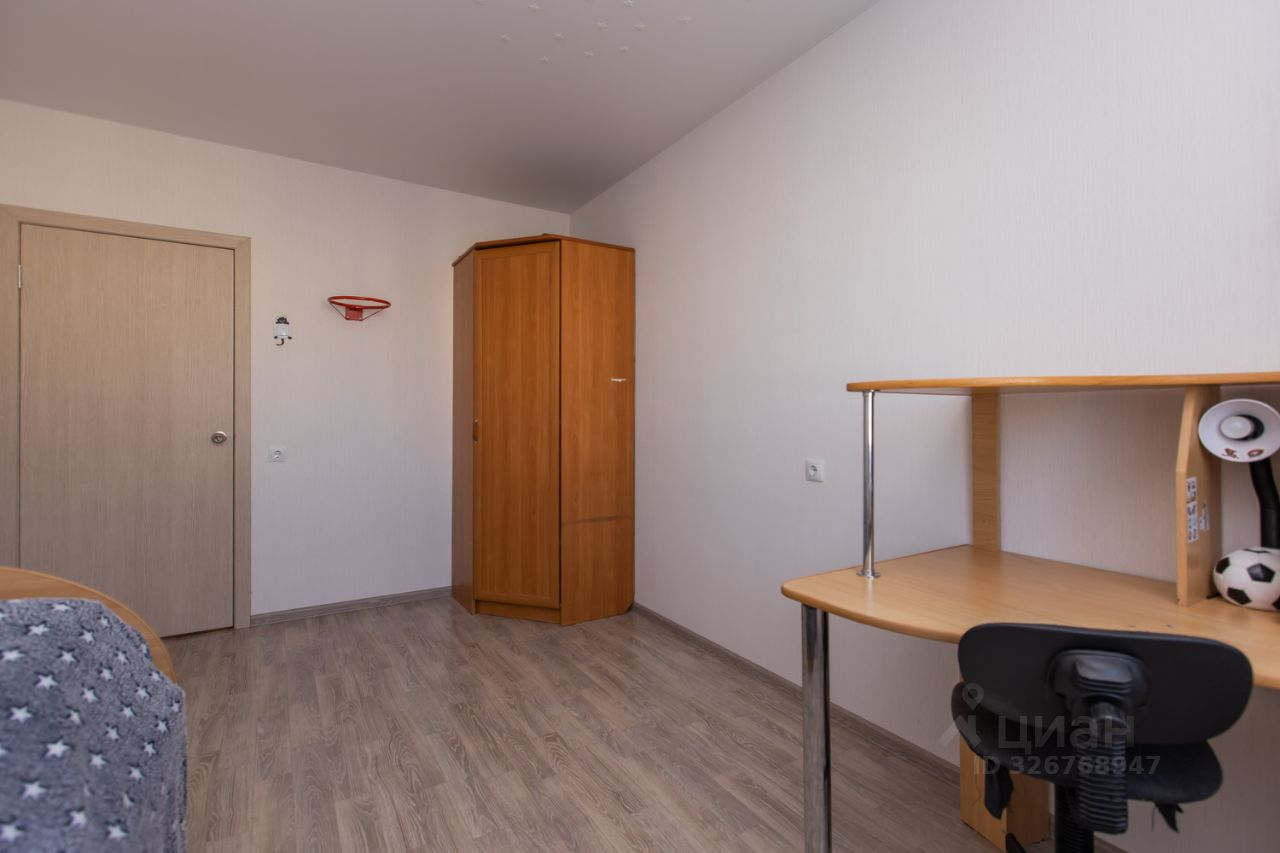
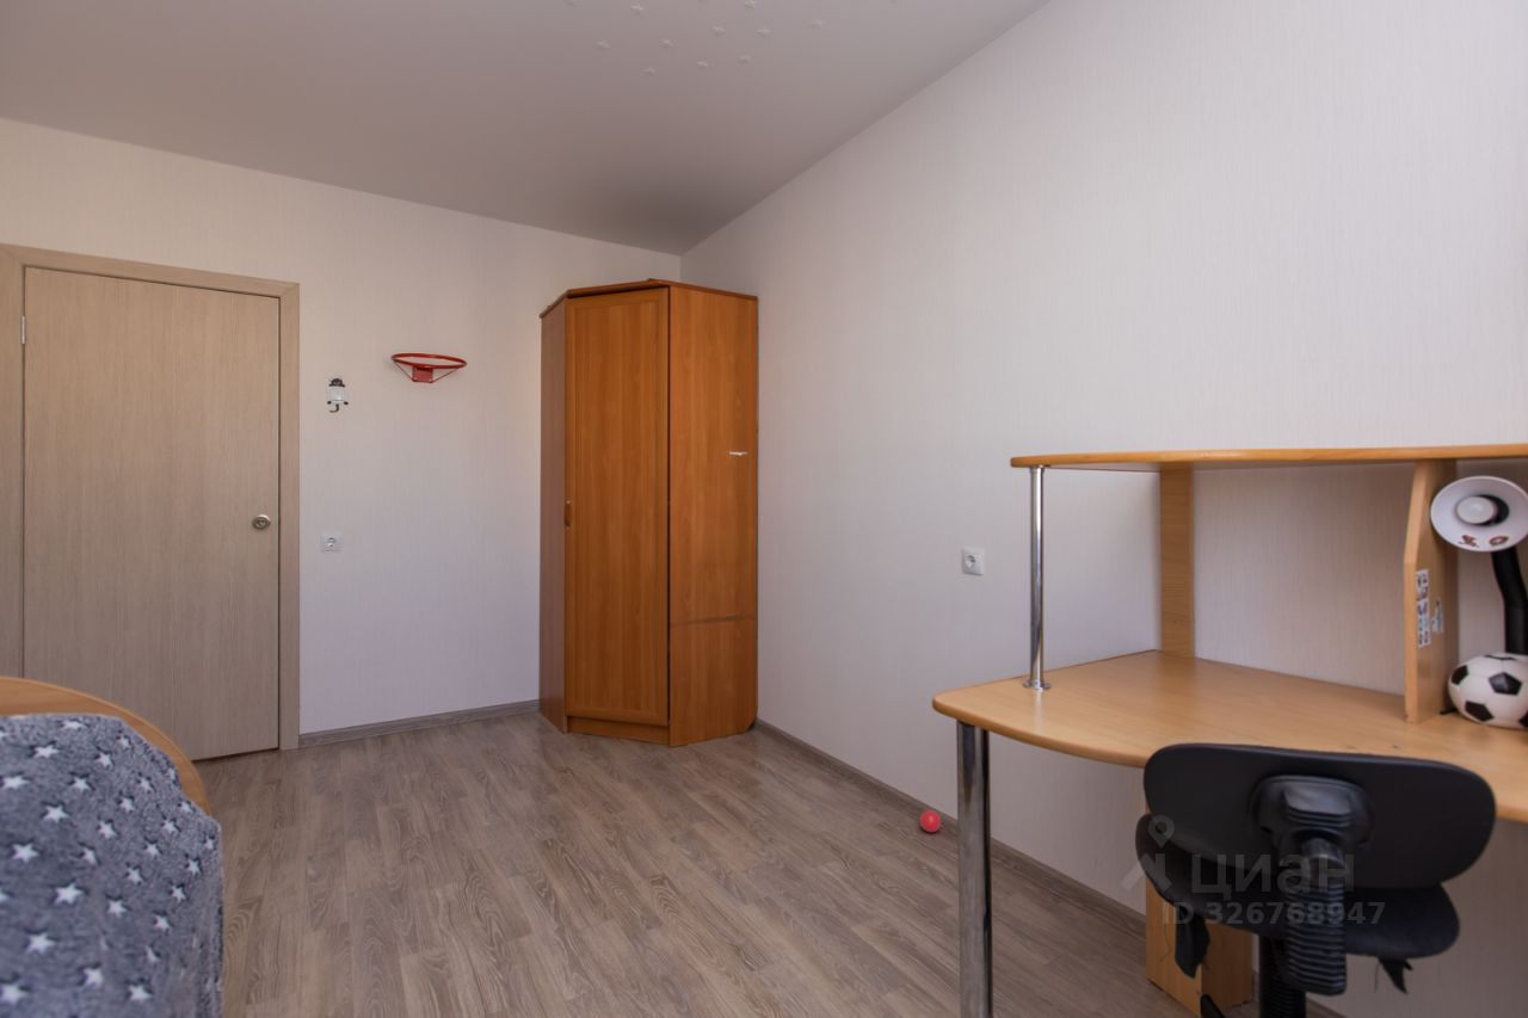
+ ball [919,809,942,833]
